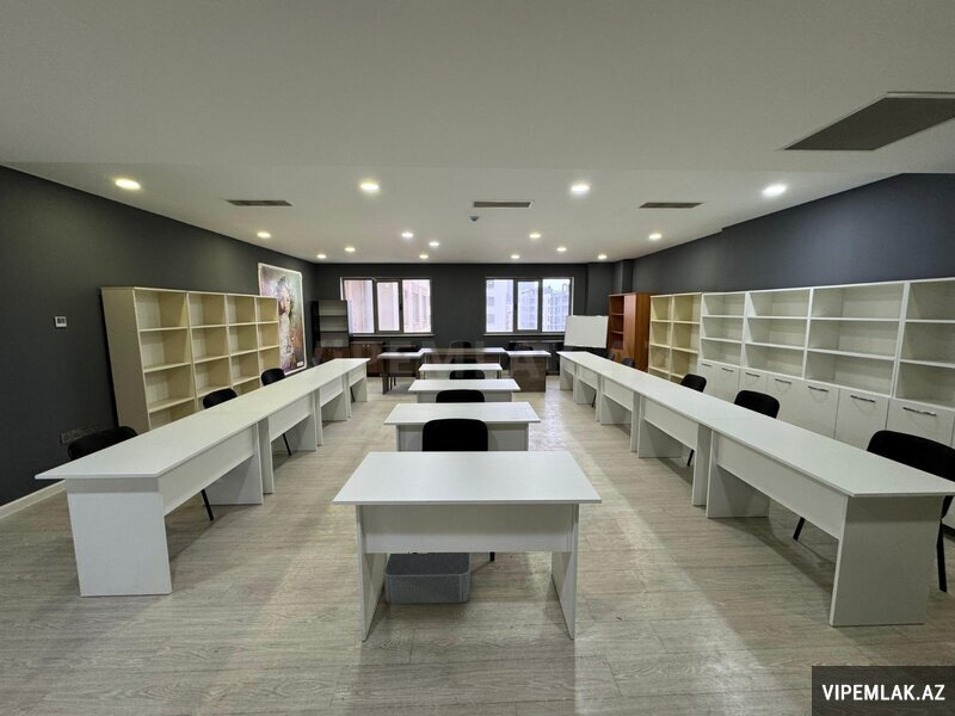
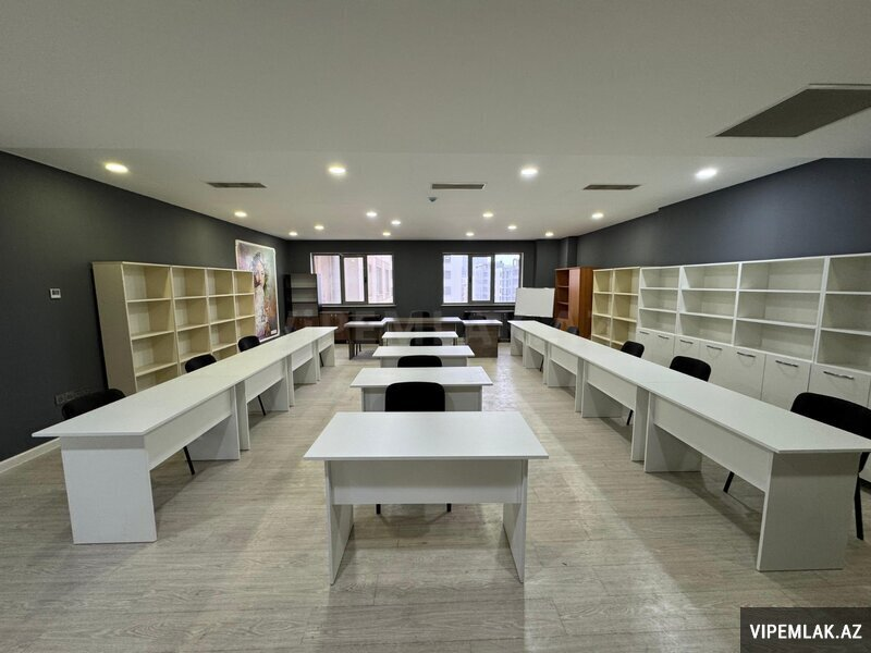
- storage bin [383,551,472,605]
